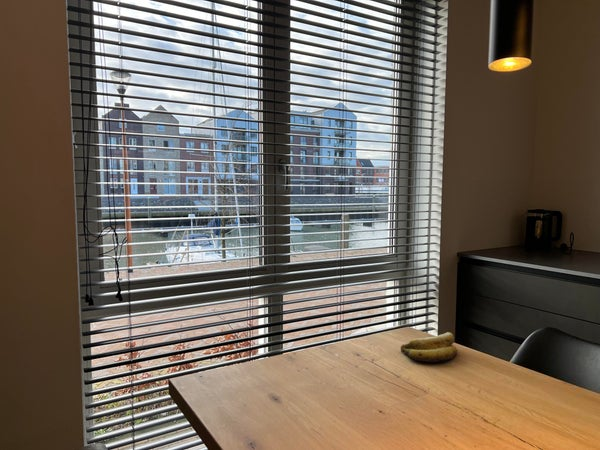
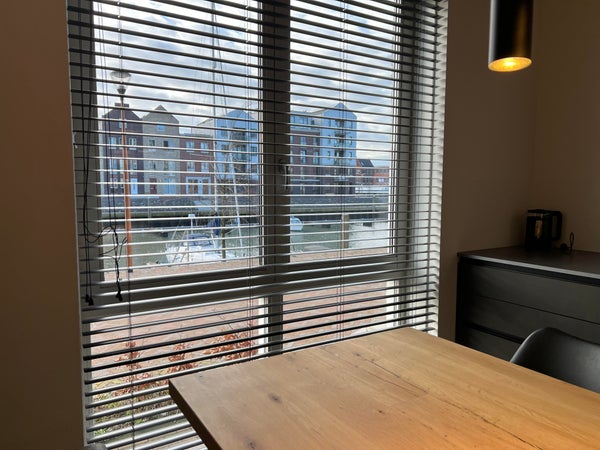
- banana [400,331,458,363]
